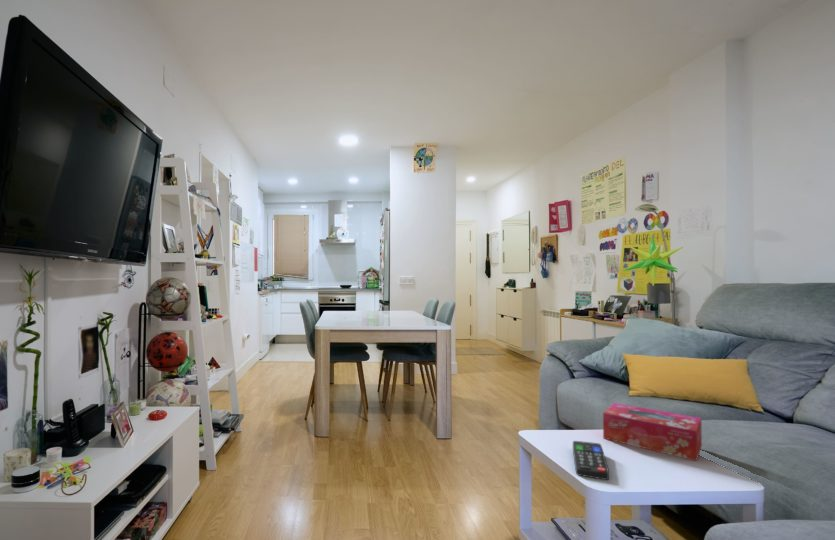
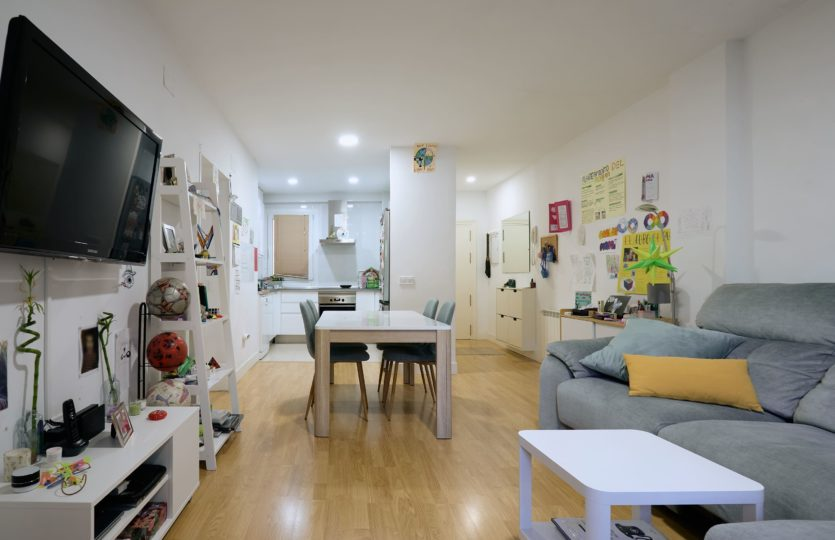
- tissue box [602,402,703,462]
- remote control [572,440,610,481]
